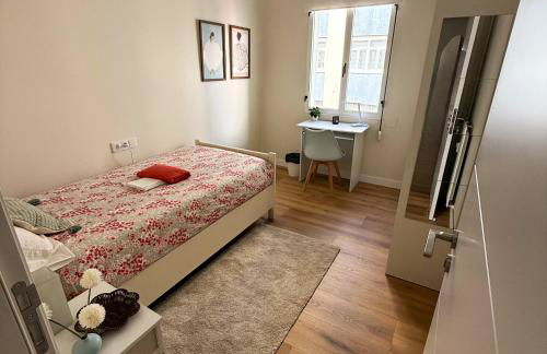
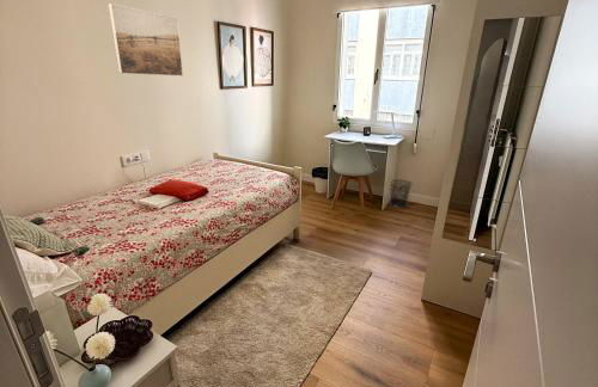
+ waste bin [388,178,414,209]
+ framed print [108,2,184,78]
